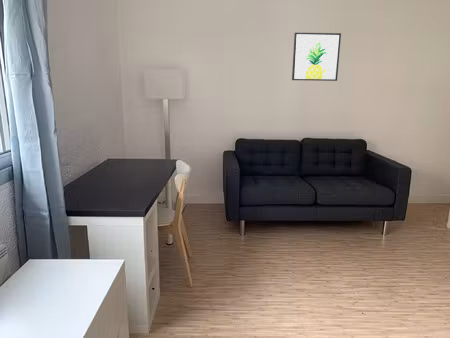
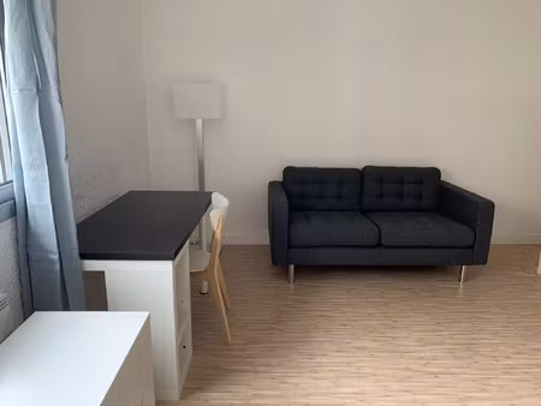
- wall art [291,32,342,82]
